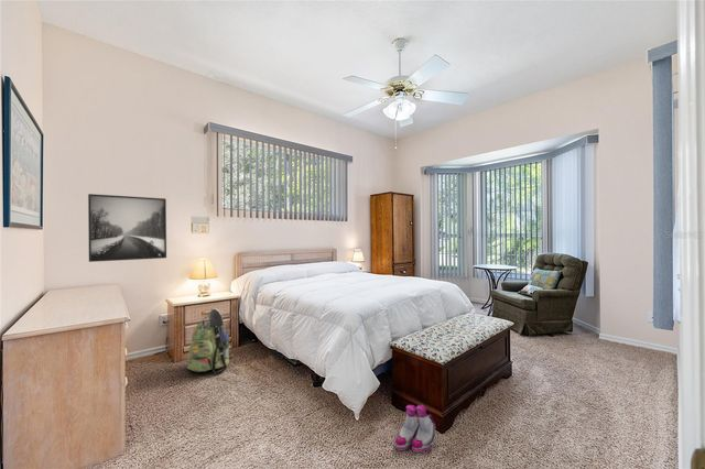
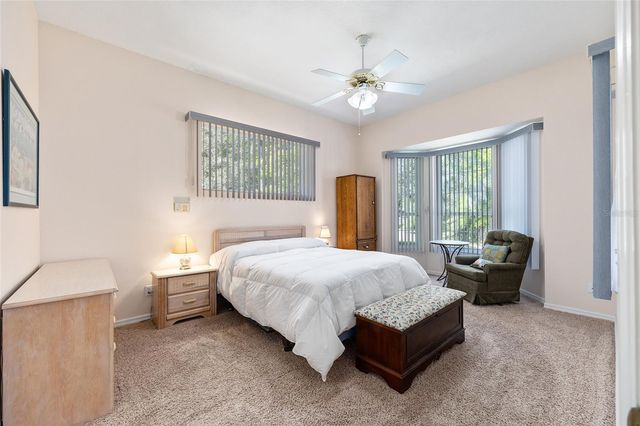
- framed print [87,193,167,263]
- boots [394,404,436,454]
- backpack [186,307,235,374]
